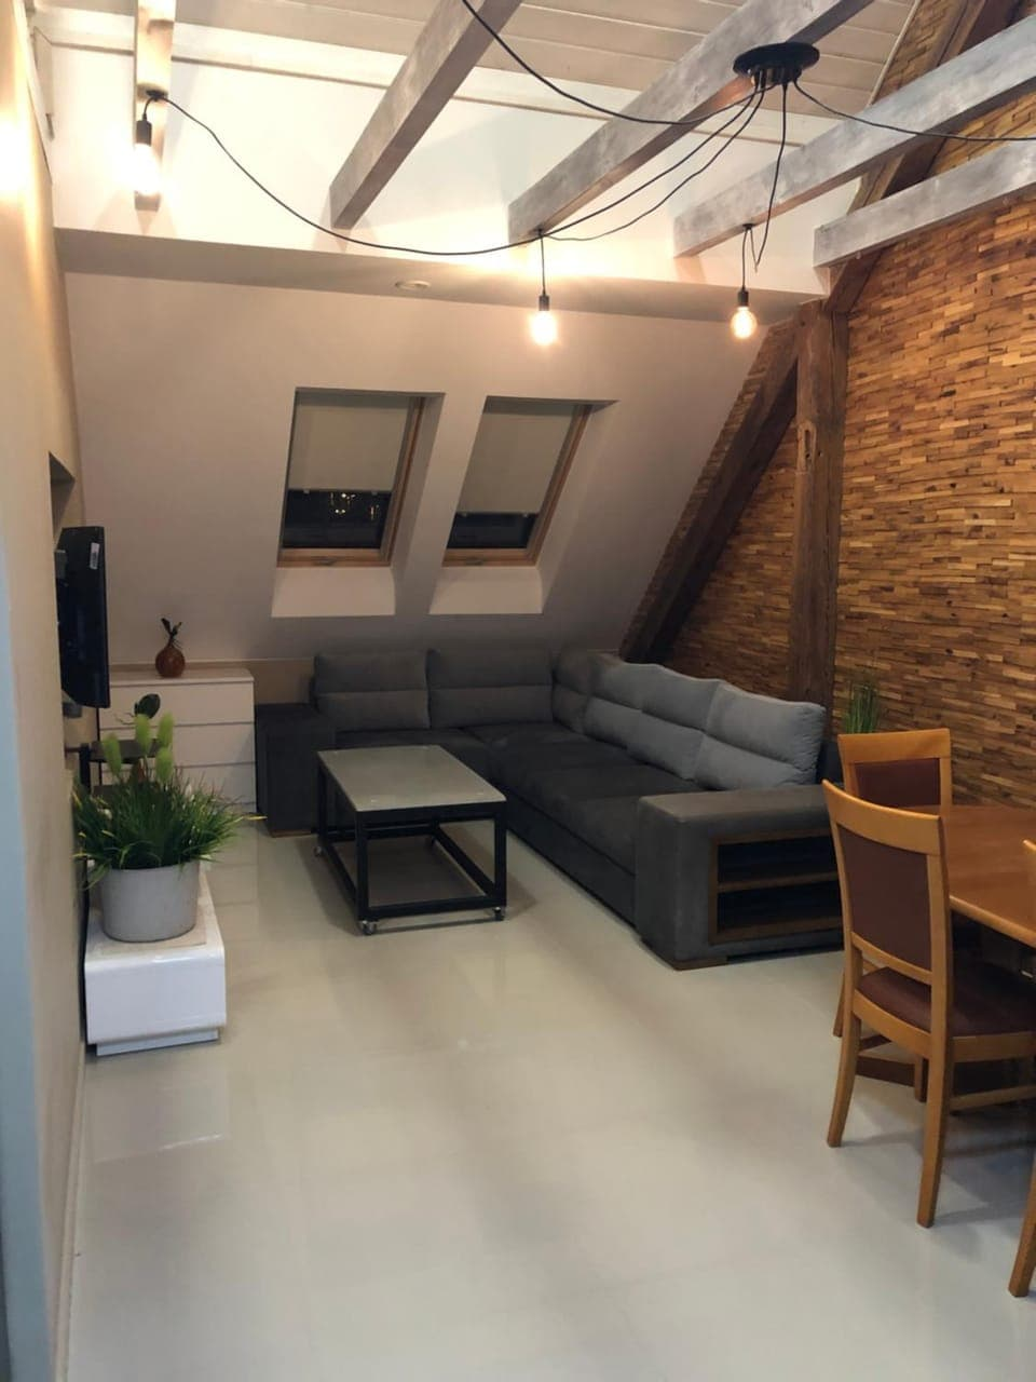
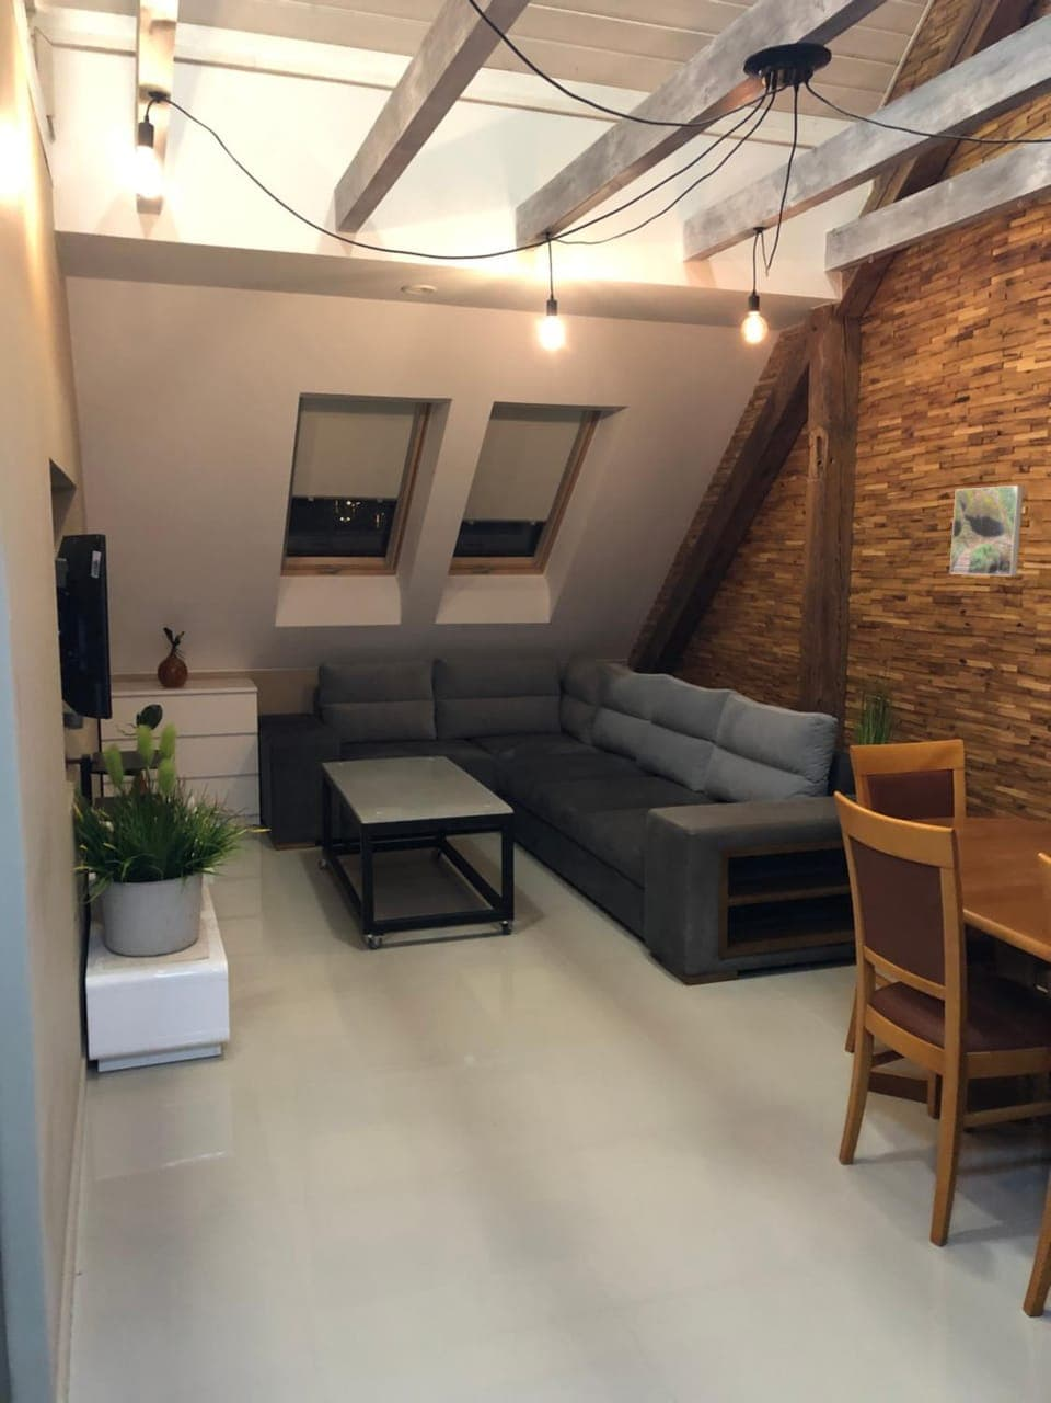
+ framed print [948,485,1025,578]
